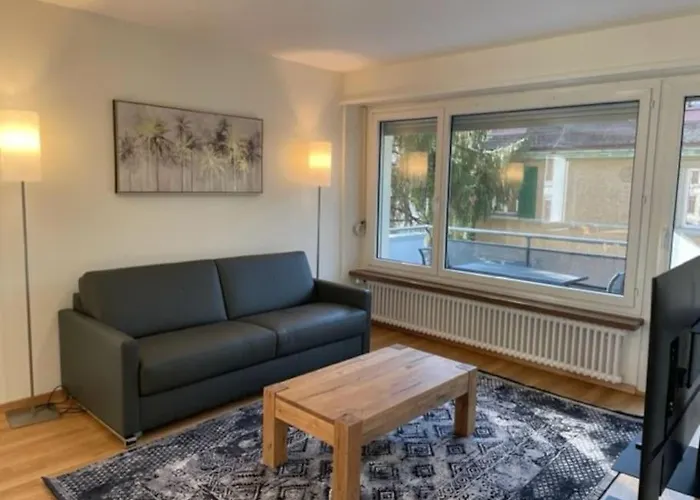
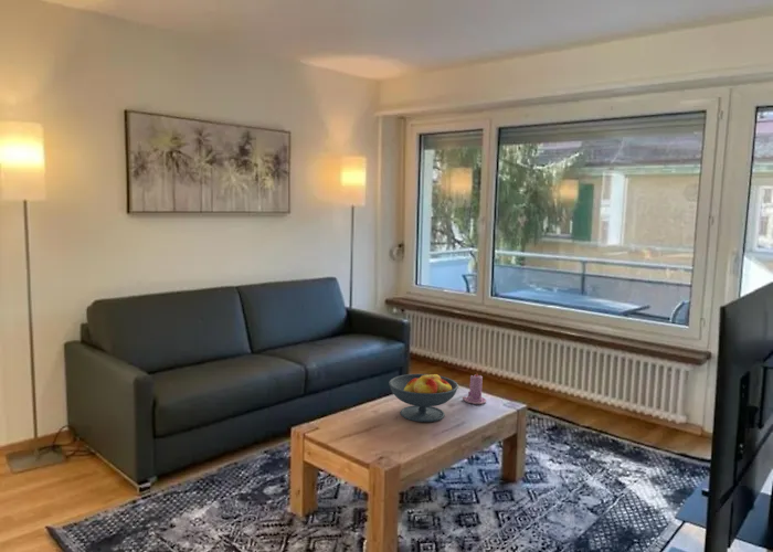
+ candle [462,373,487,405]
+ fruit bowl [388,373,459,423]
